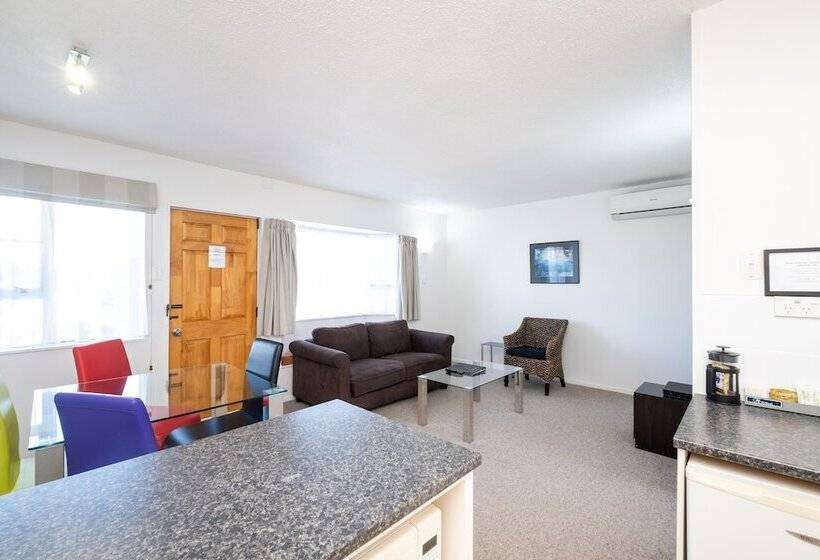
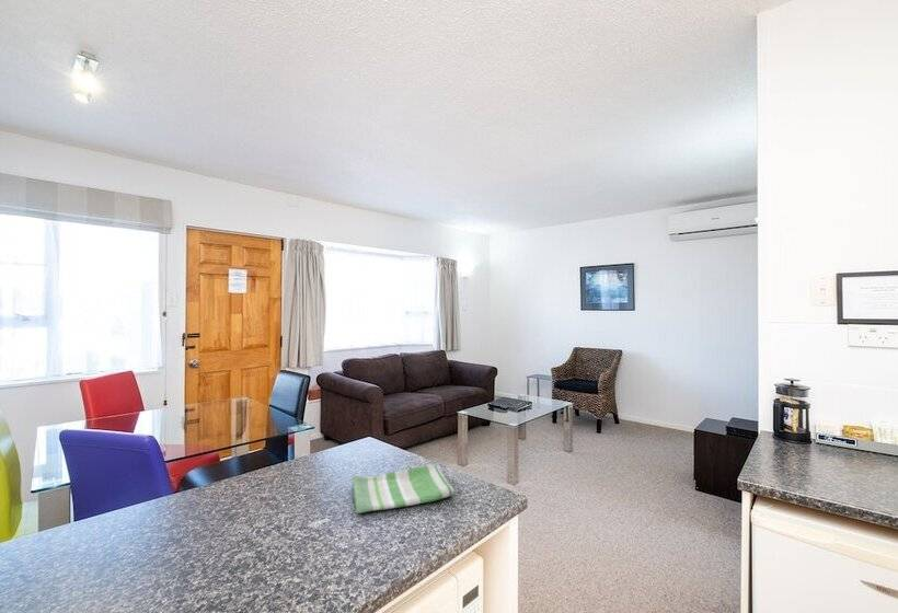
+ dish towel [350,464,456,514]
